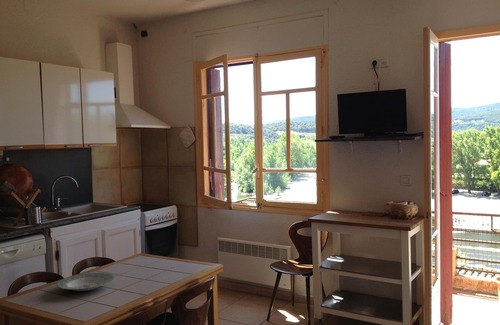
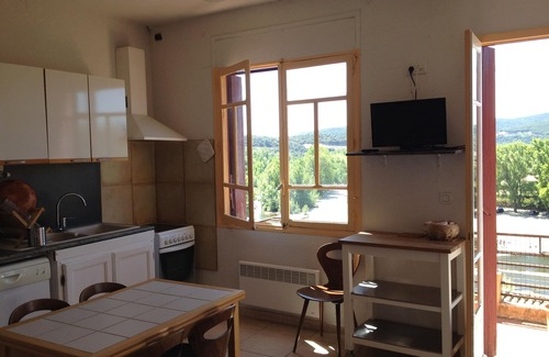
- plate [56,272,115,292]
